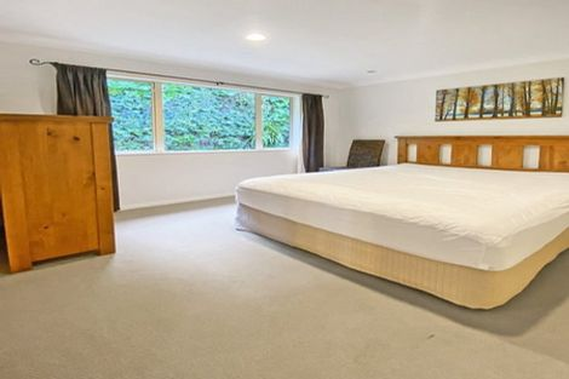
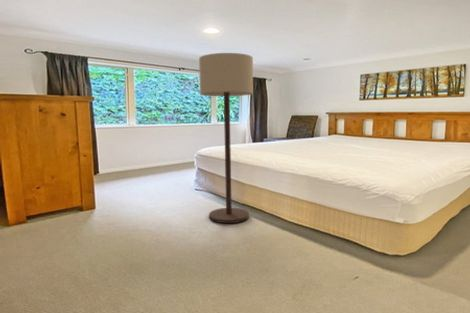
+ floor lamp [198,52,254,224]
